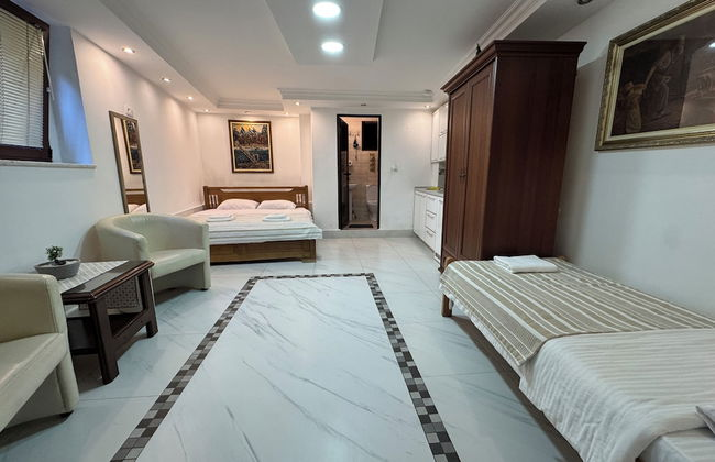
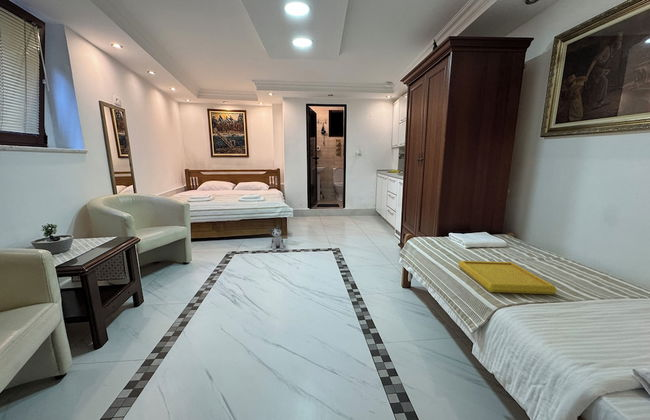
+ plush toy [268,224,286,250]
+ serving tray [457,260,558,295]
